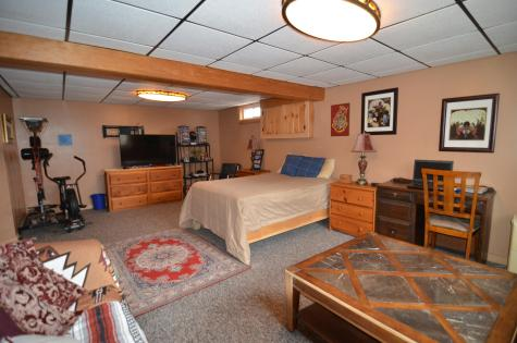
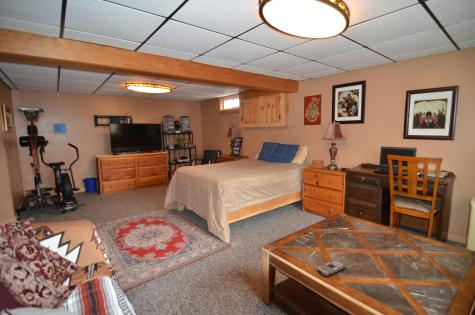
+ remote control [315,259,346,277]
